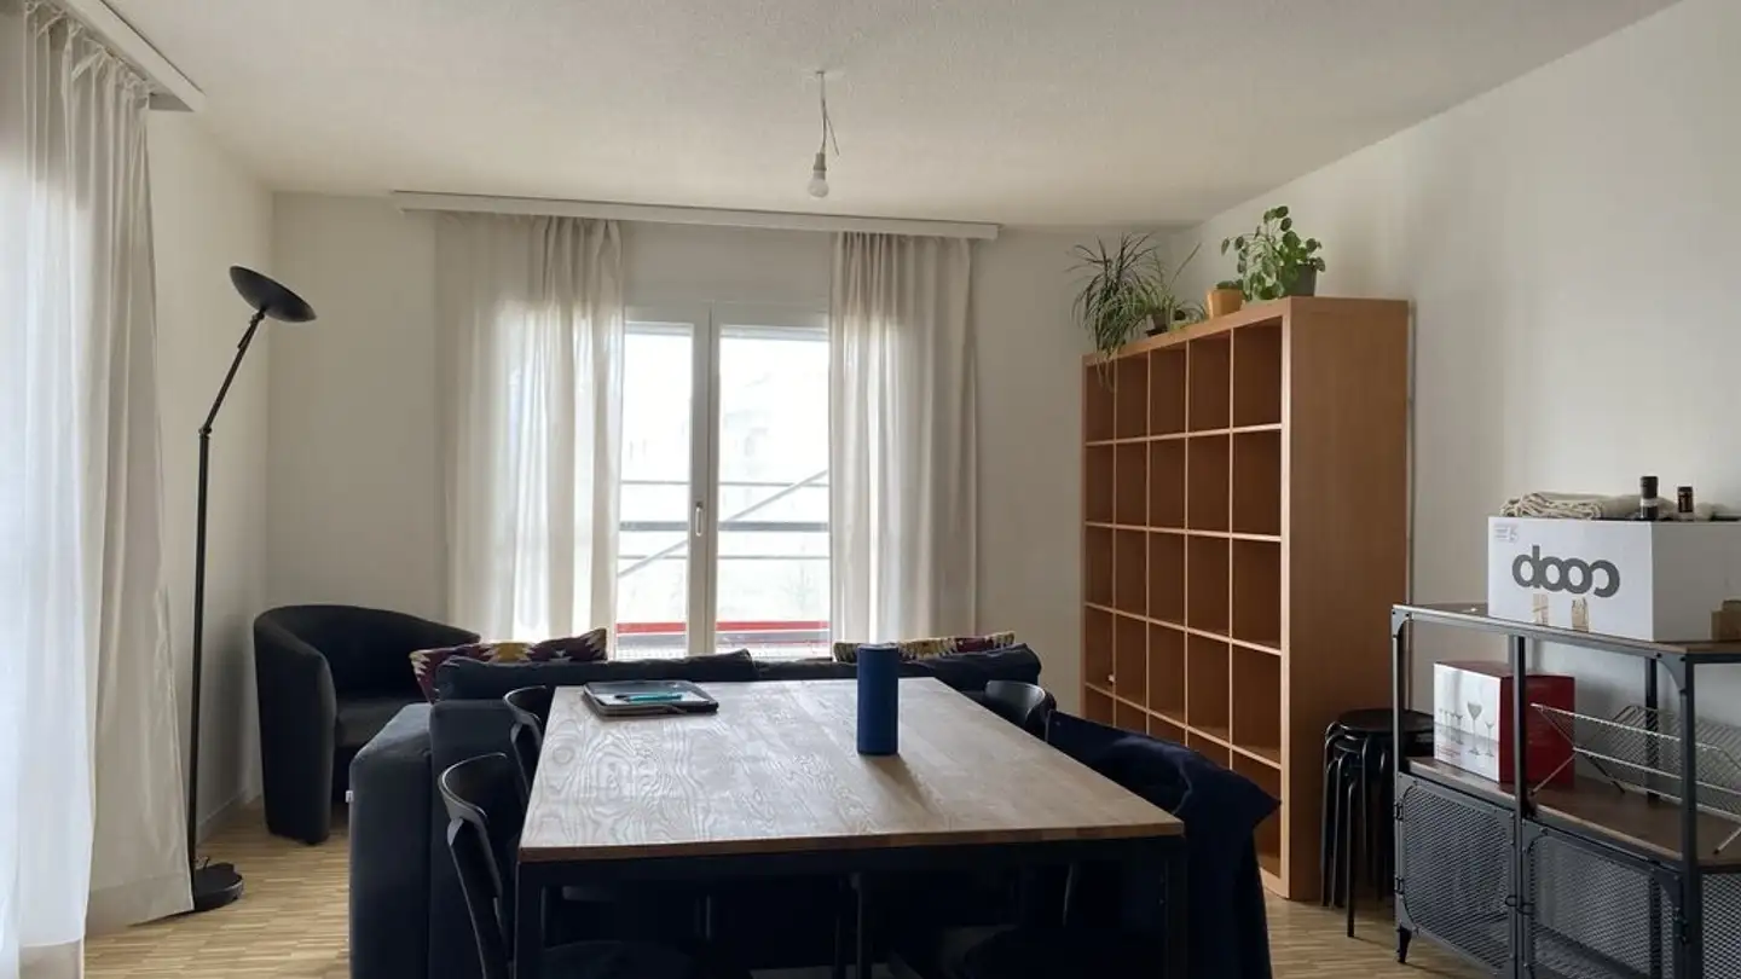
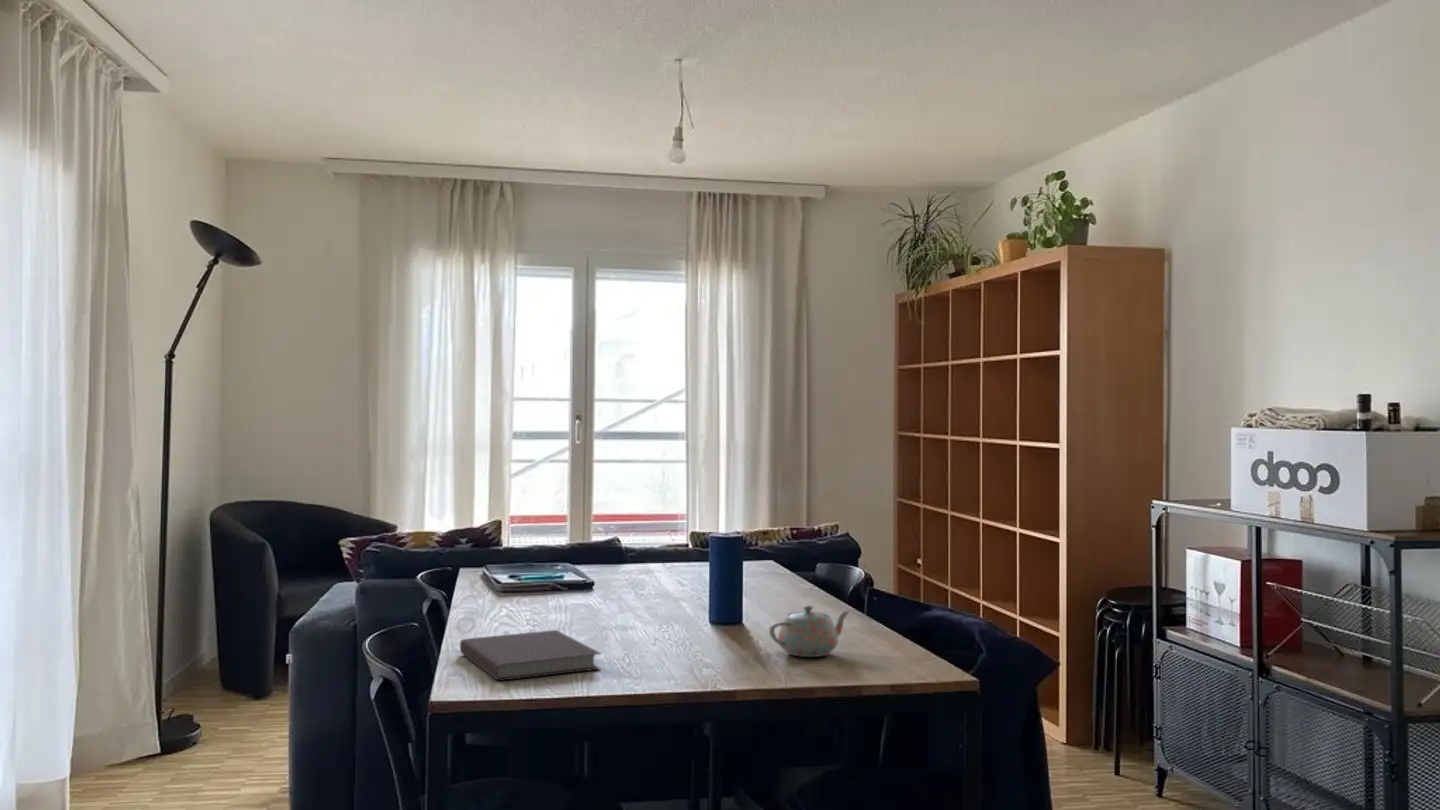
+ notebook [459,629,602,682]
+ teapot [768,604,851,658]
